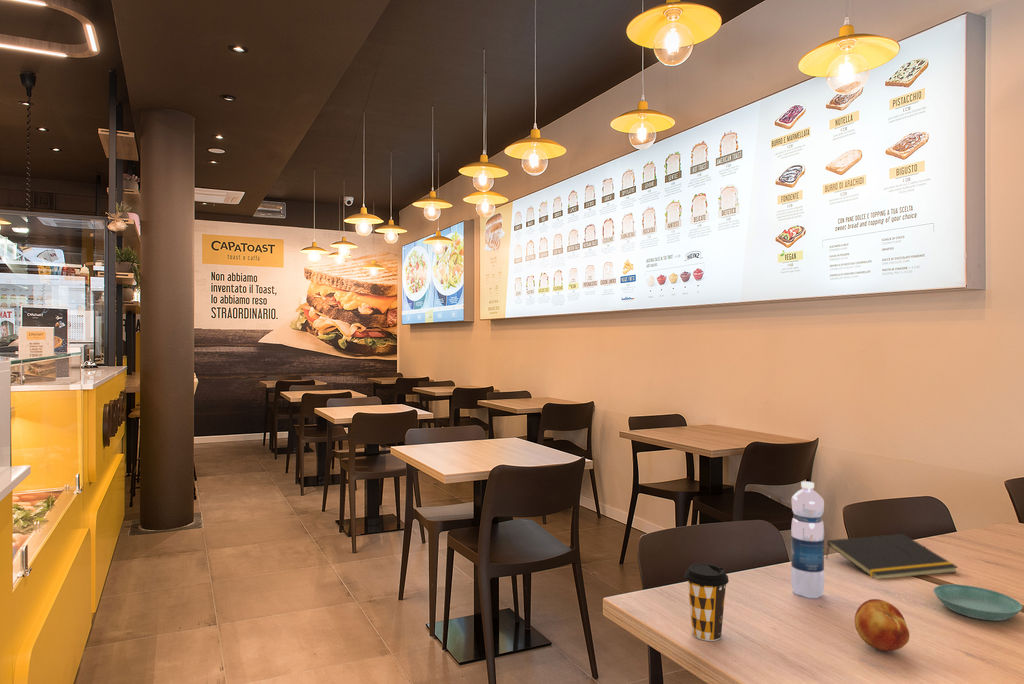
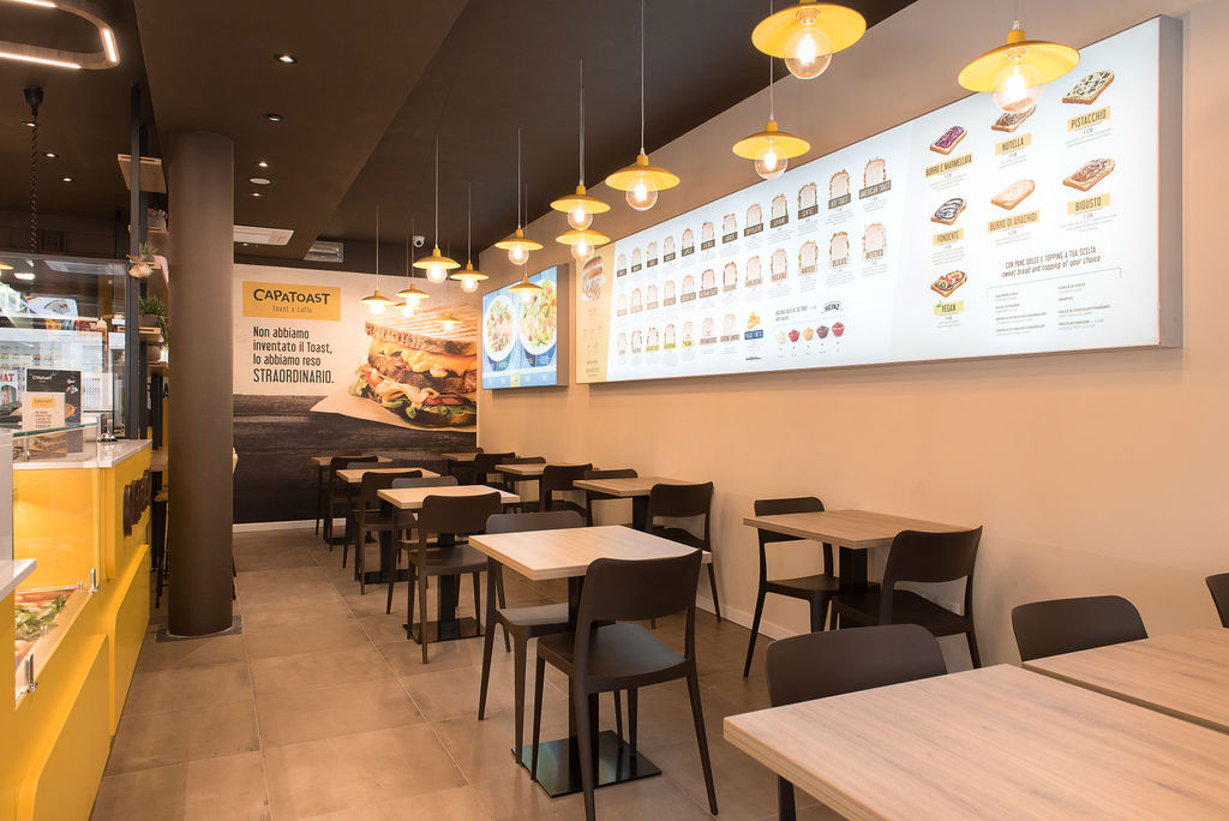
- saucer [932,583,1024,622]
- notepad [825,533,959,580]
- fruit [854,598,910,652]
- coffee cup [684,562,730,642]
- water bottle [790,481,825,599]
